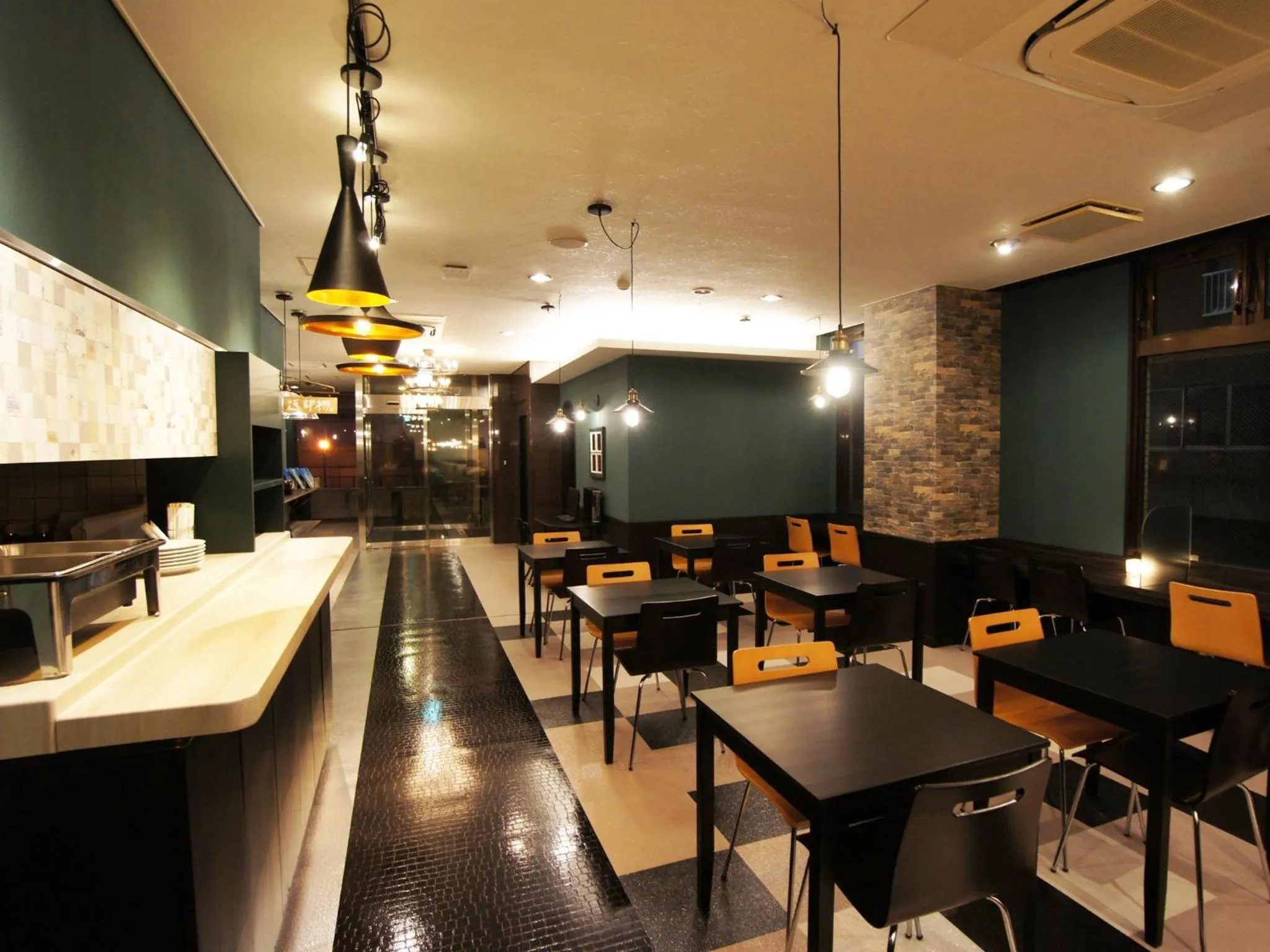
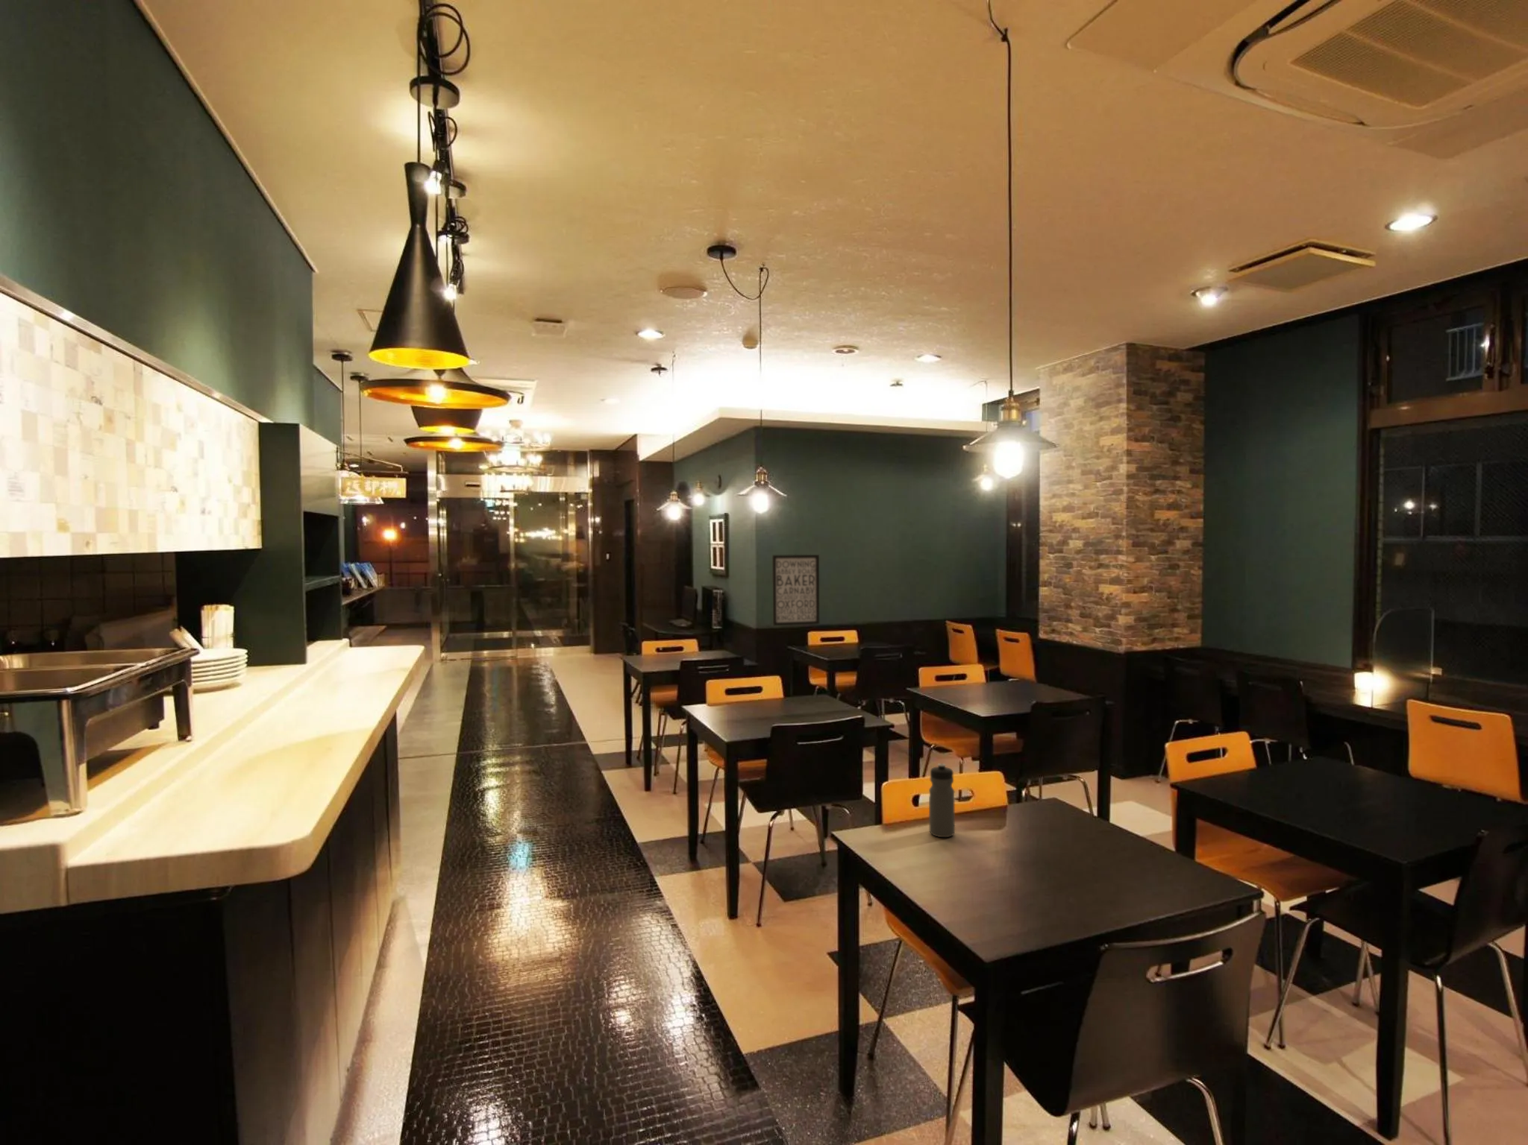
+ water bottle [928,763,955,838]
+ wall art [771,554,821,627]
